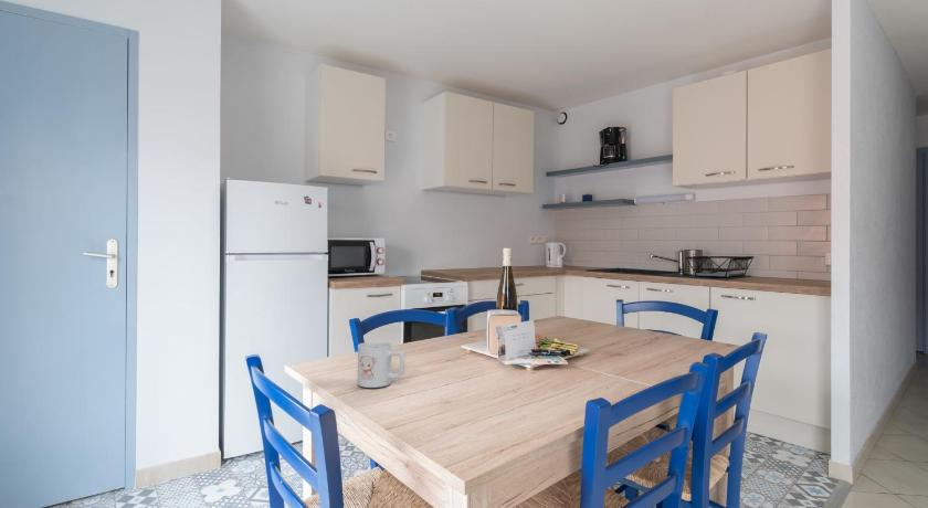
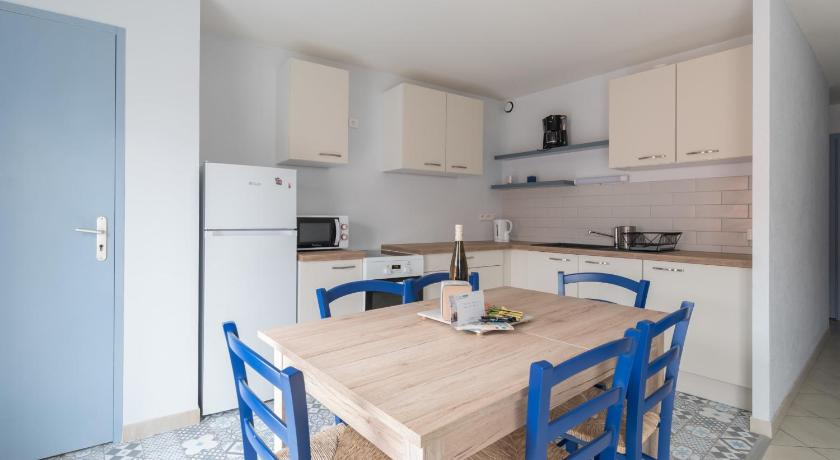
- mug [357,341,405,389]
